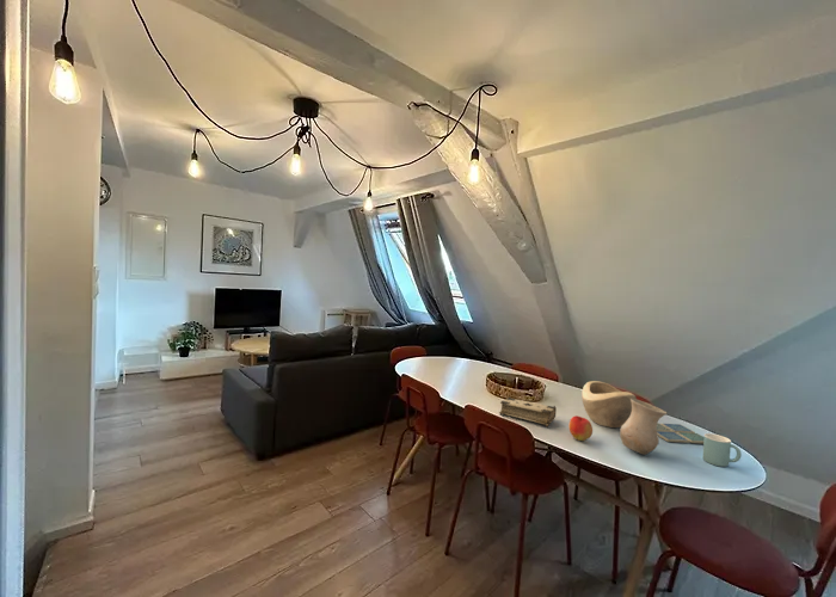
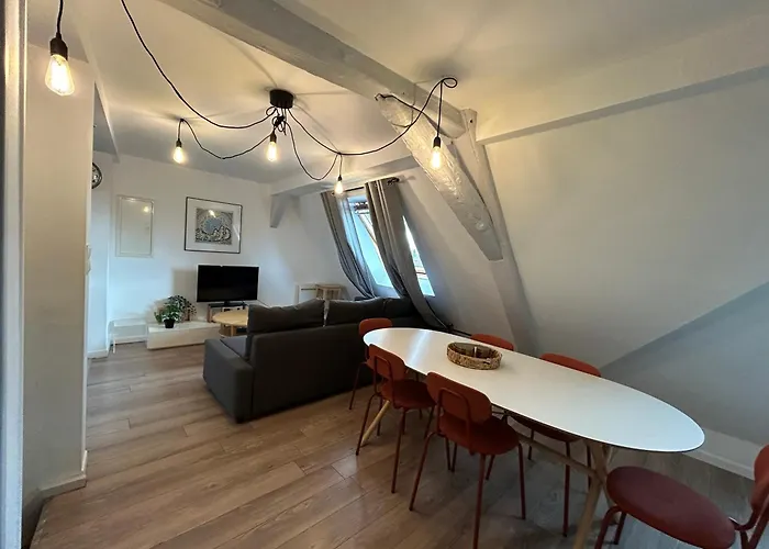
- vase [619,399,668,455]
- apple [567,414,594,442]
- book [498,396,558,427]
- decorative bowl [580,380,638,429]
- mug [701,432,743,468]
- drink coaster [657,421,705,444]
